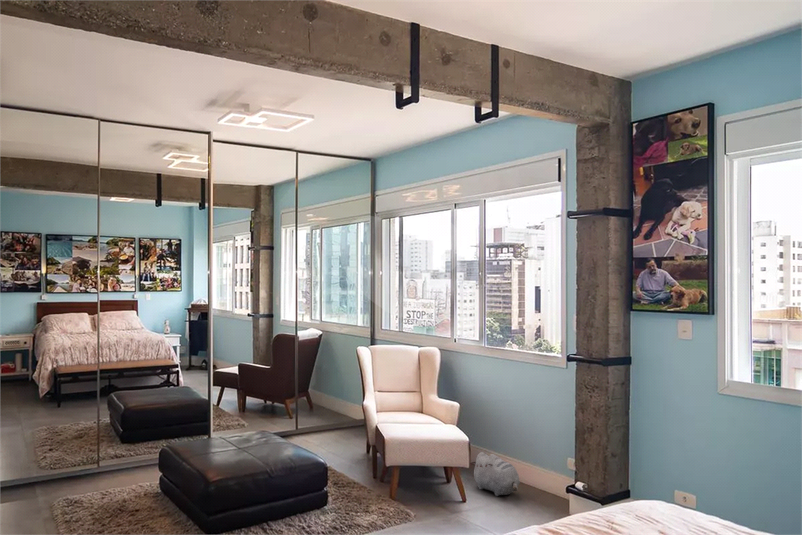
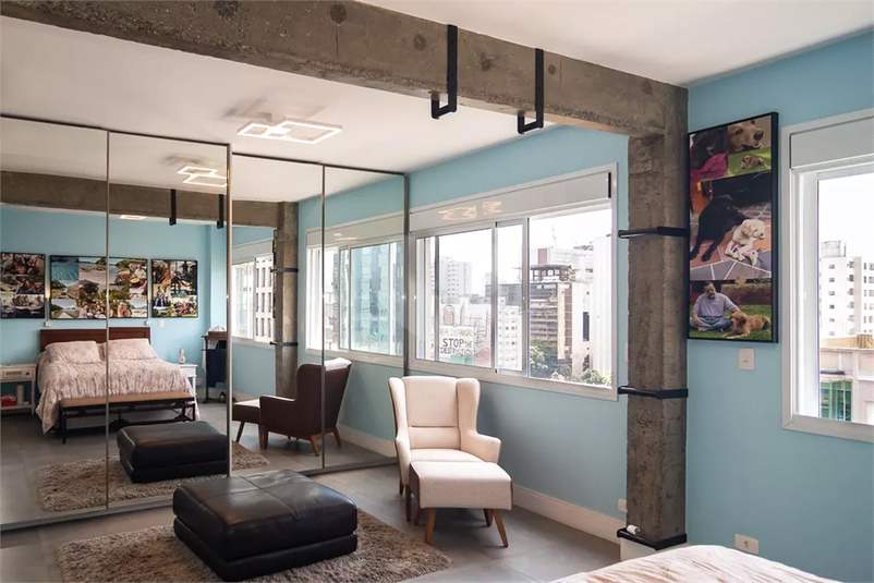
- plush toy [470,451,521,497]
